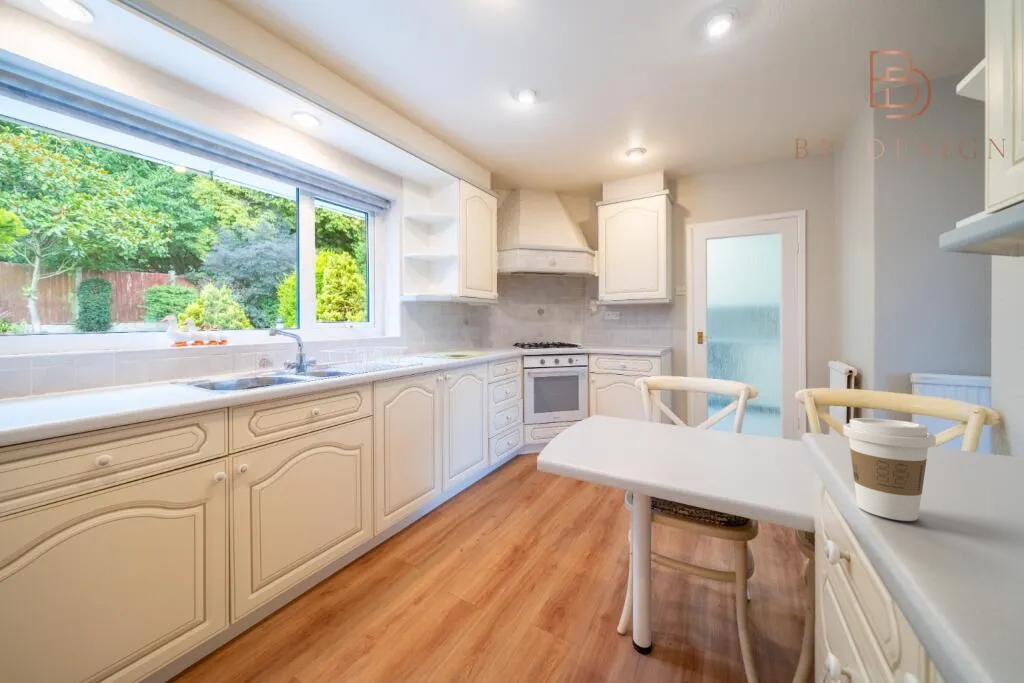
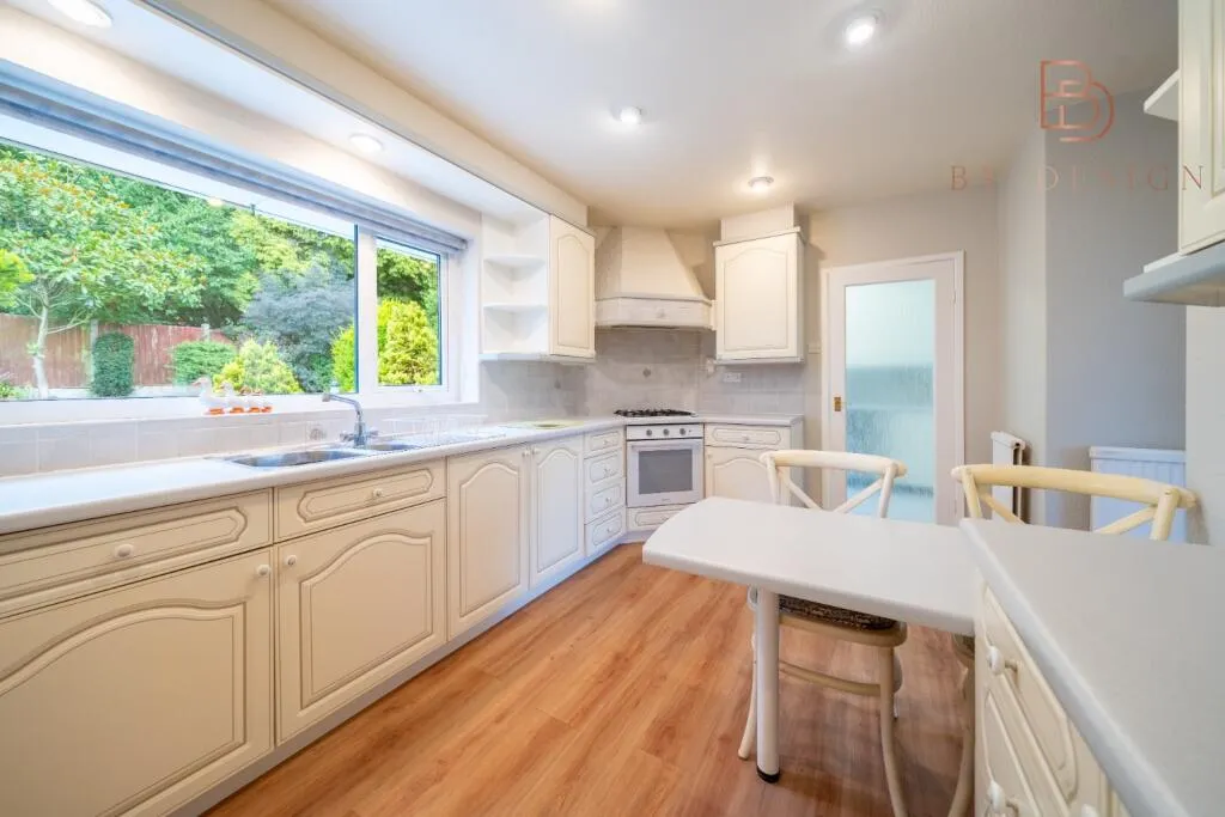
- coffee cup [842,417,937,522]
